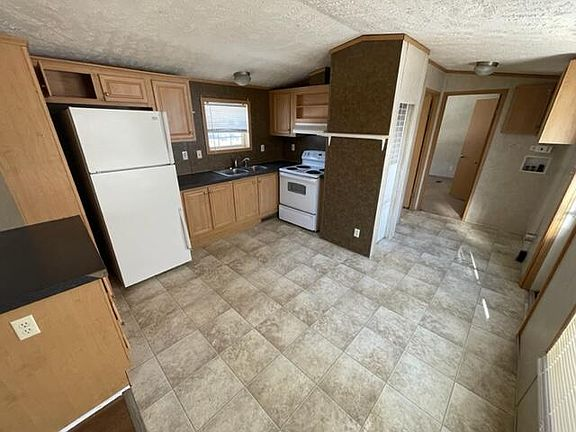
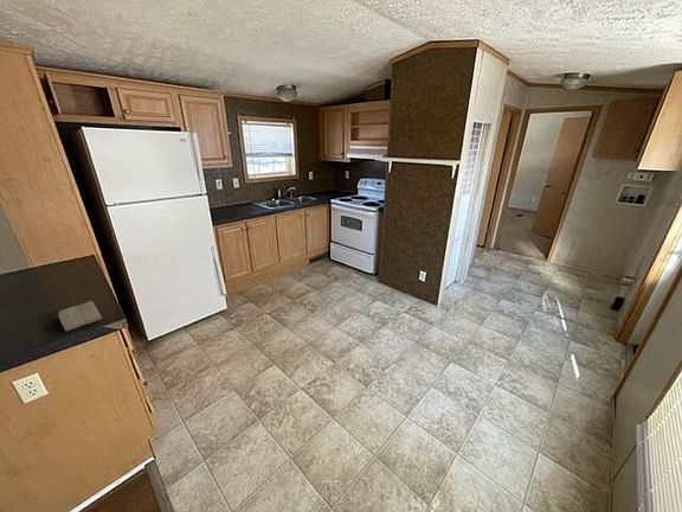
+ washcloth [57,300,103,332]
